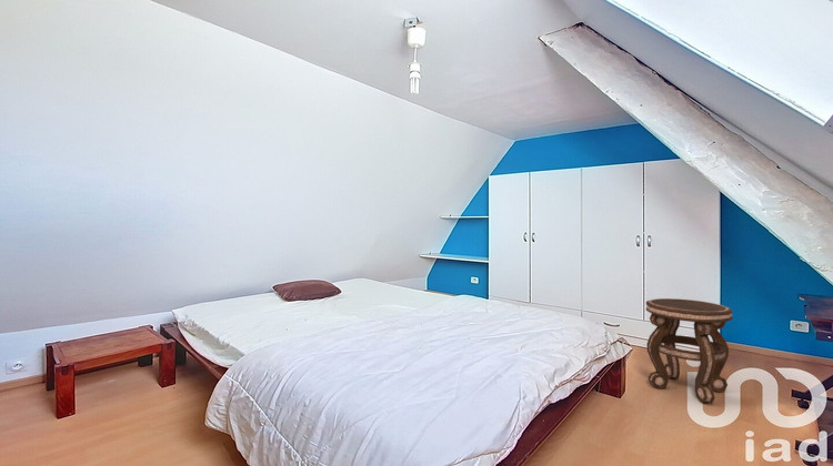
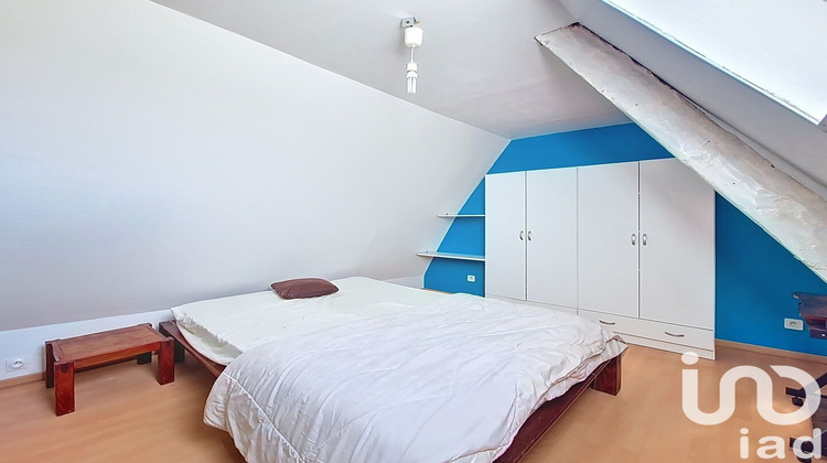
- side table [645,297,734,404]
